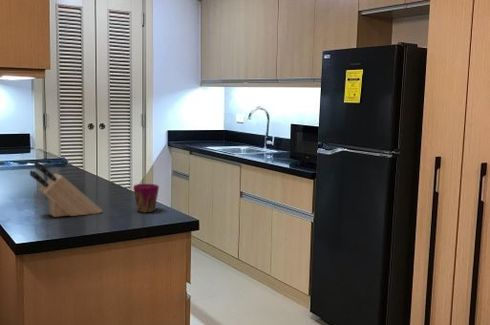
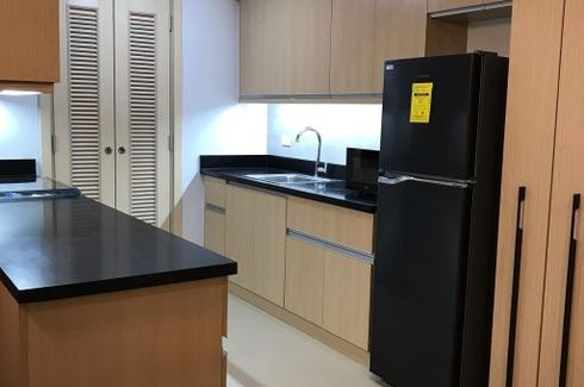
- knife block [29,160,104,218]
- cup [132,183,160,213]
